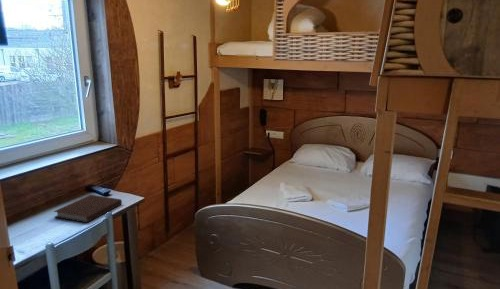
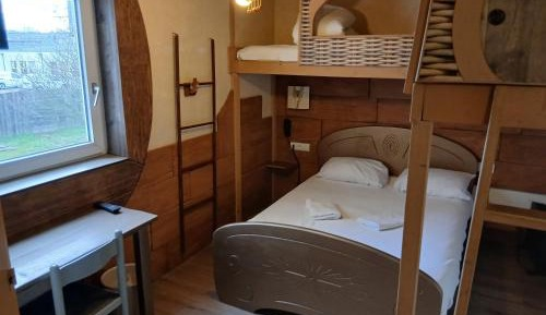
- notebook [52,194,123,224]
